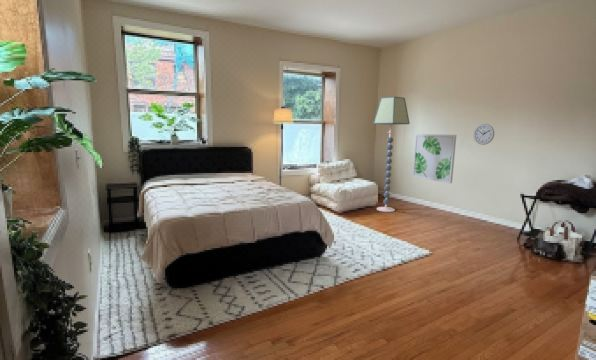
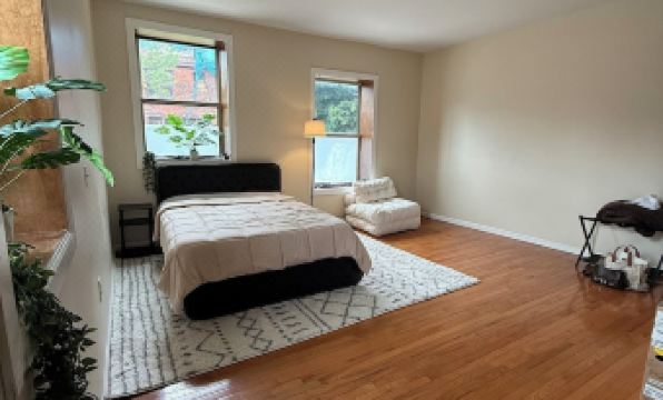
- wall clock [473,123,495,146]
- floor lamp [372,96,411,213]
- wall art [411,133,457,184]
